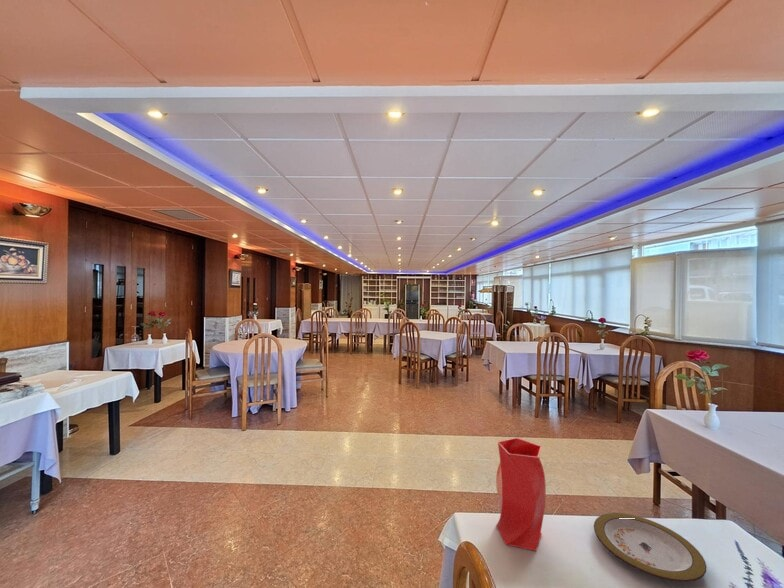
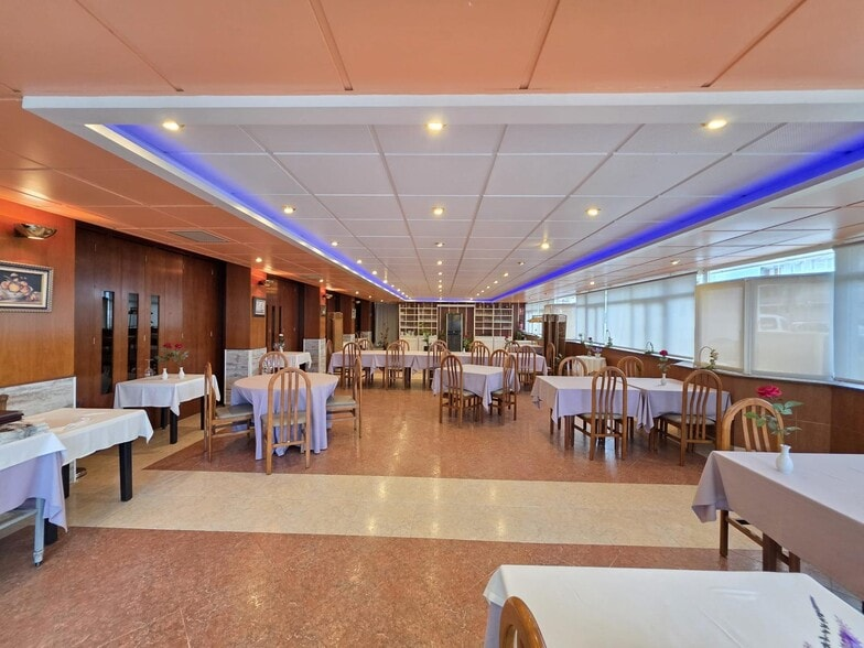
- vase [495,437,547,552]
- plate [593,512,707,583]
